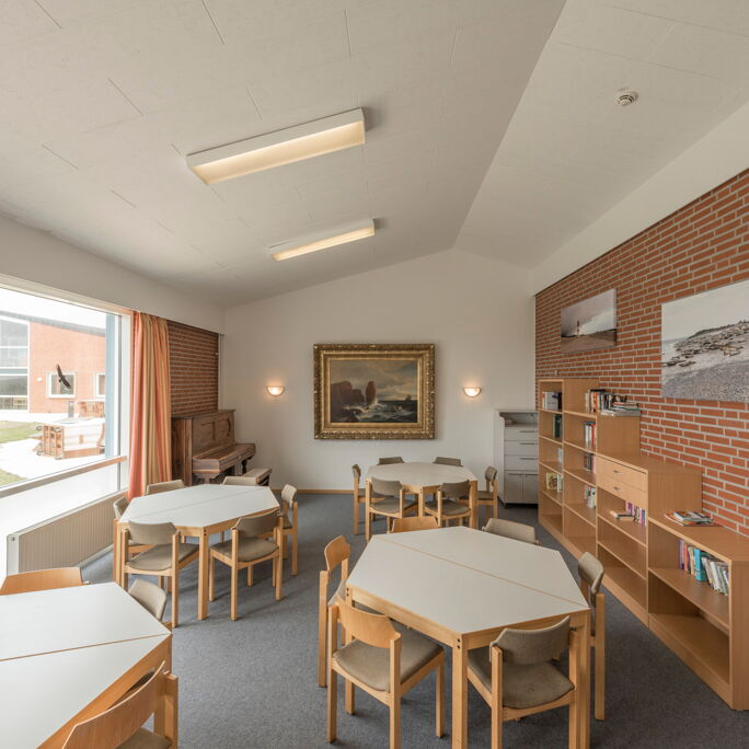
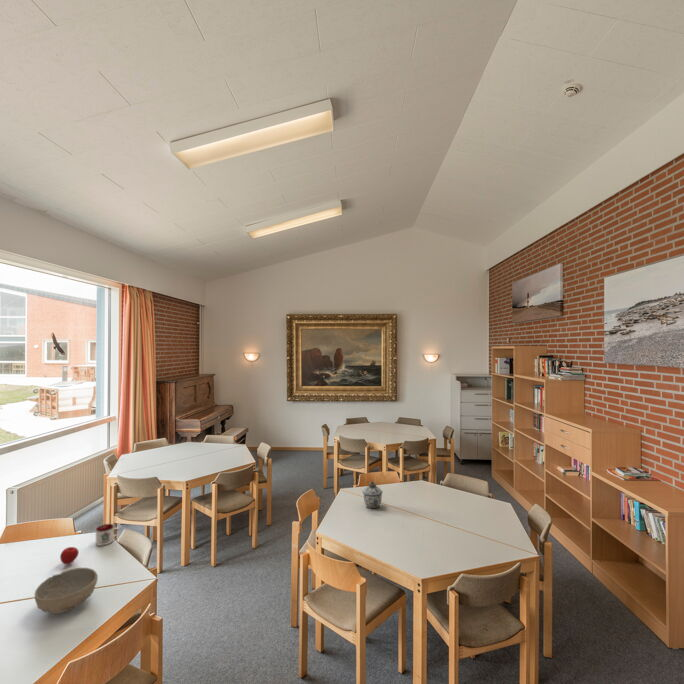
+ mug [94,523,121,547]
+ bowl [34,567,99,615]
+ apple [59,546,80,566]
+ lidded jar [361,480,383,509]
